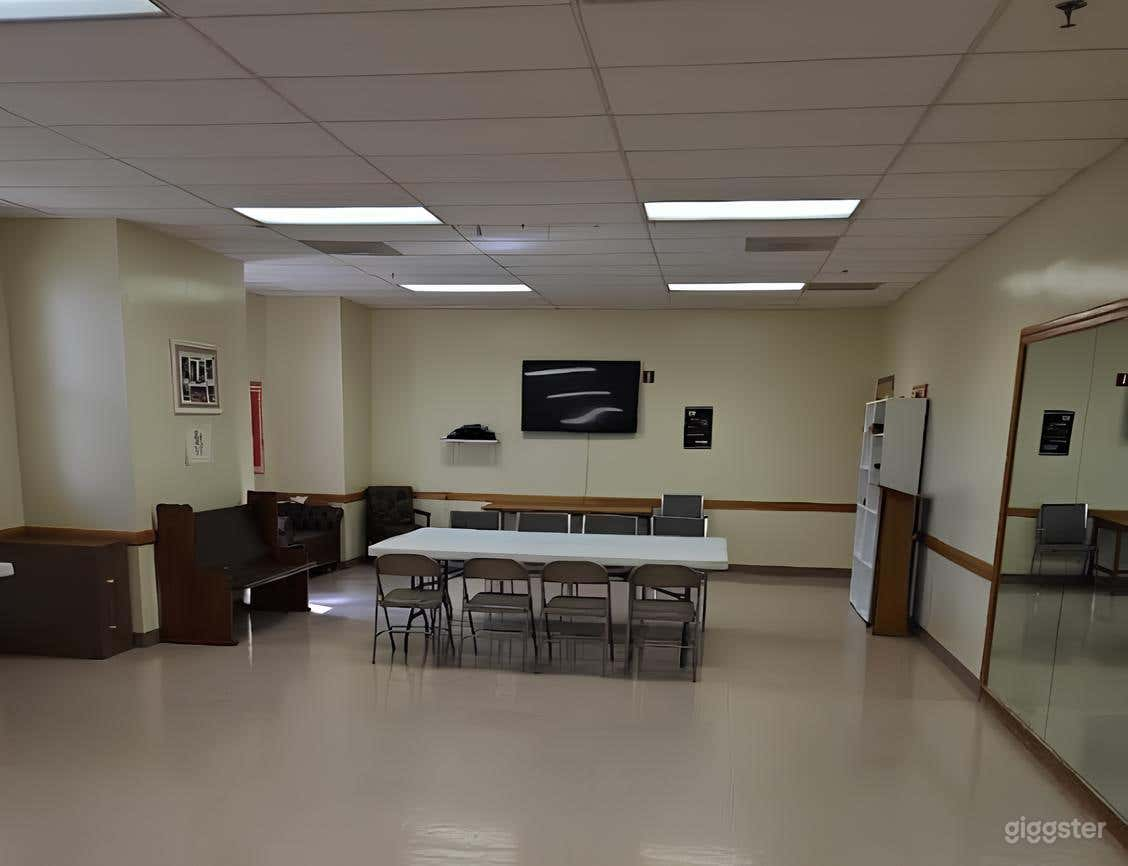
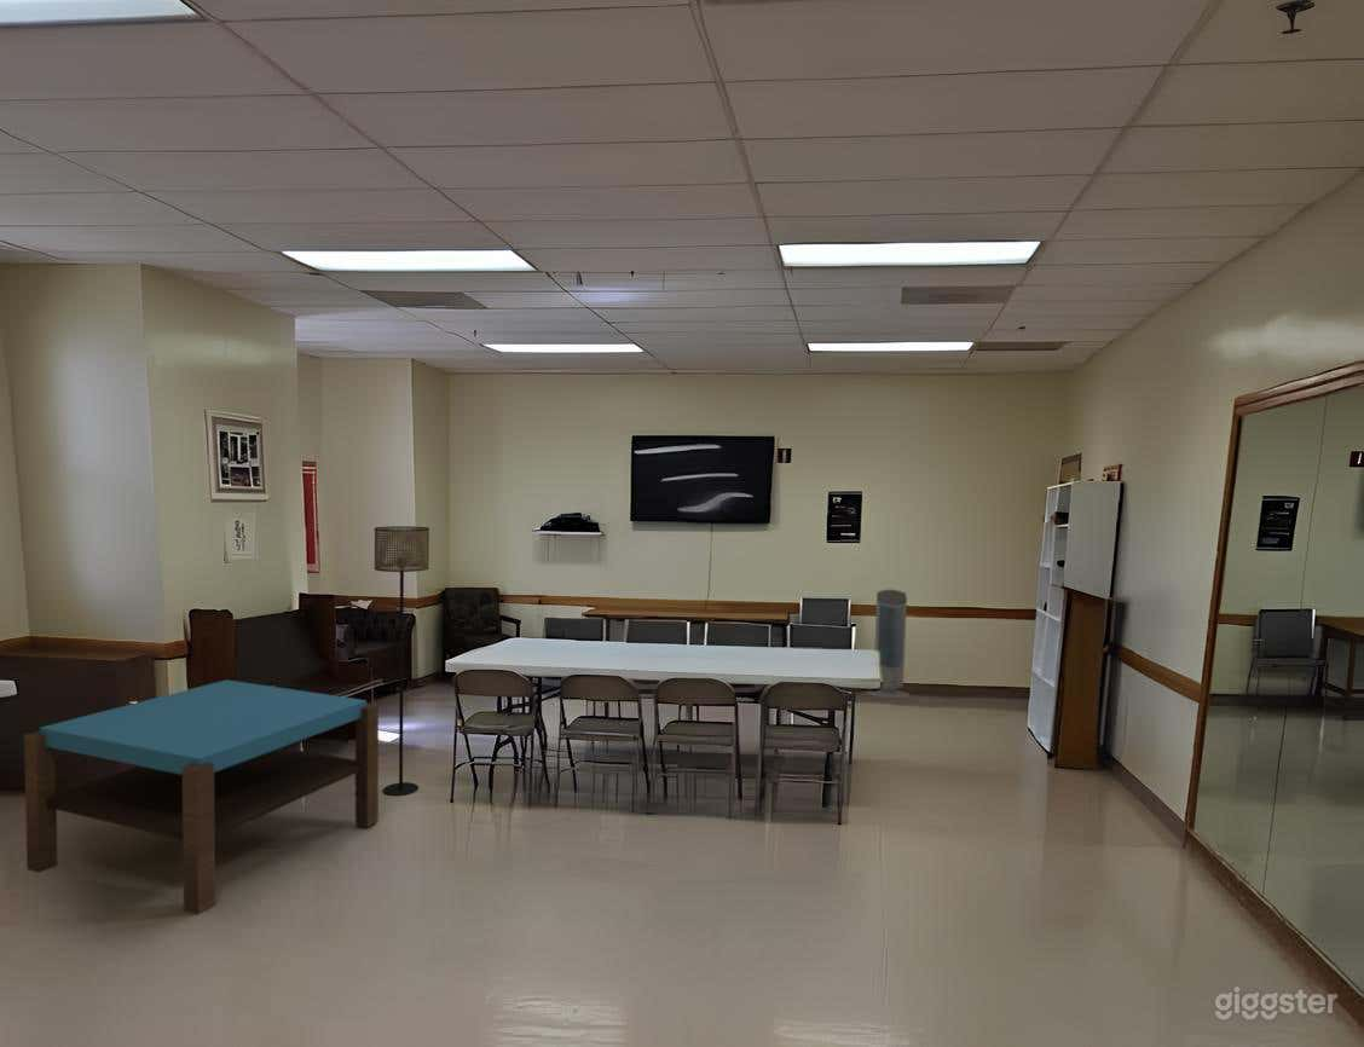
+ floor lamp [372,525,430,797]
+ coffee table [23,678,380,916]
+ air purifier [865,589,912,699]
